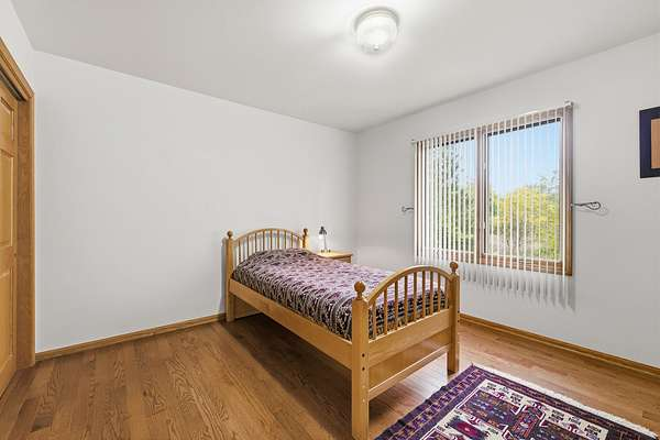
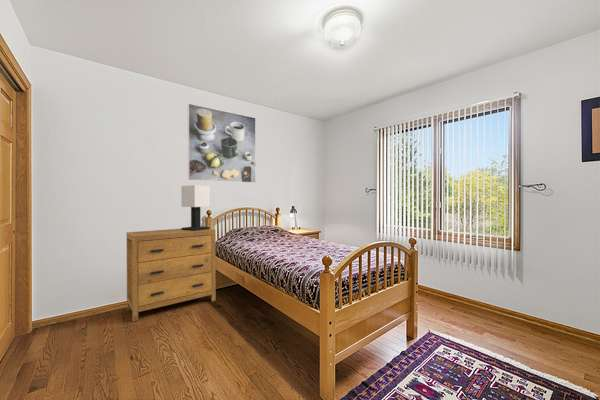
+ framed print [187,103,257,184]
+ table lamp [180,184,211,231]
+ dresser [126,228,217,322]
